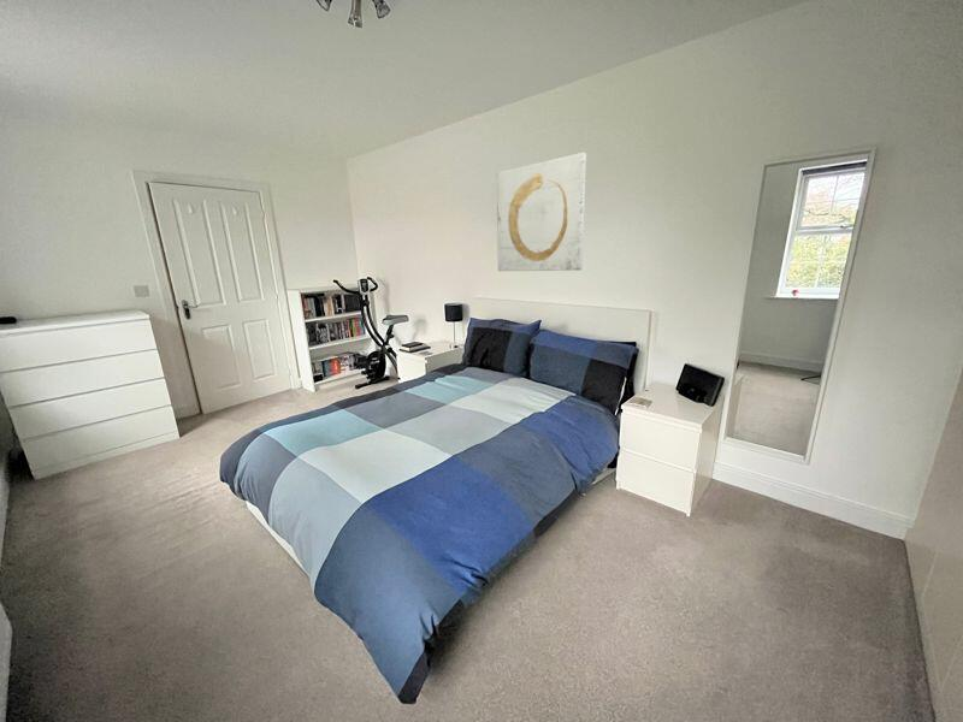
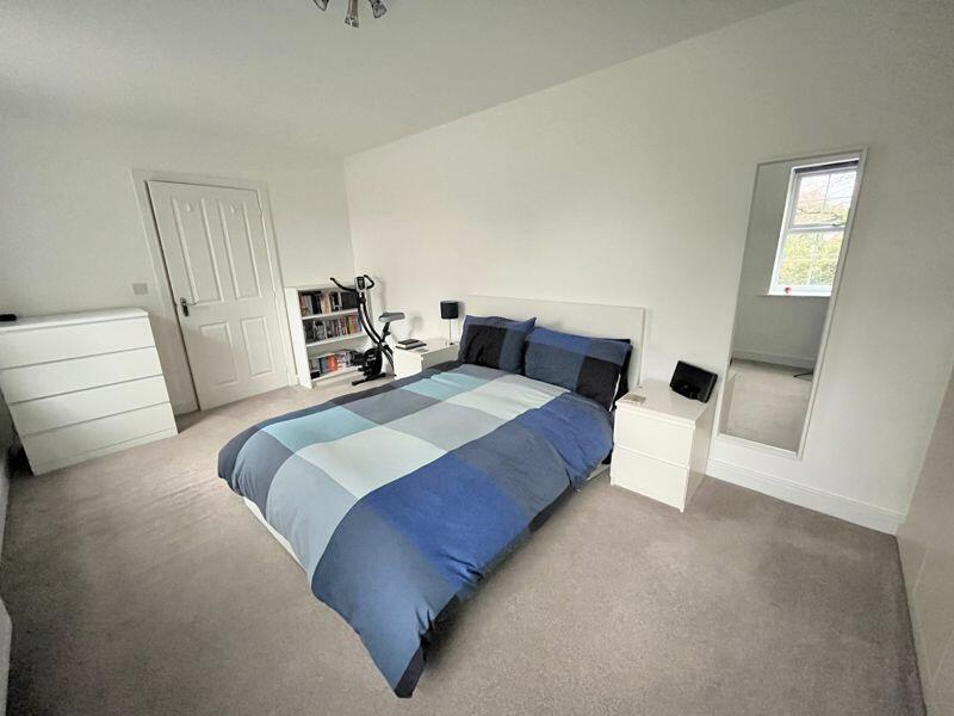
- wall art [496,152,587,272]
